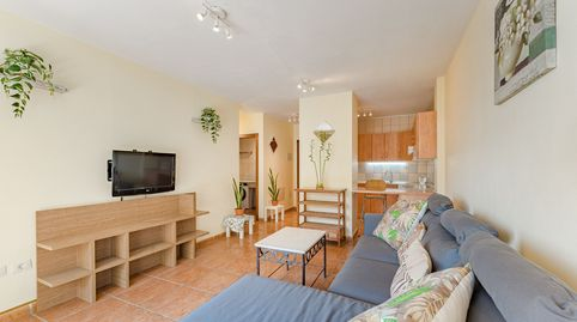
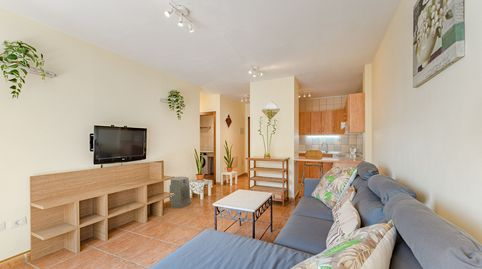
+ fan [169,176,192,209]
